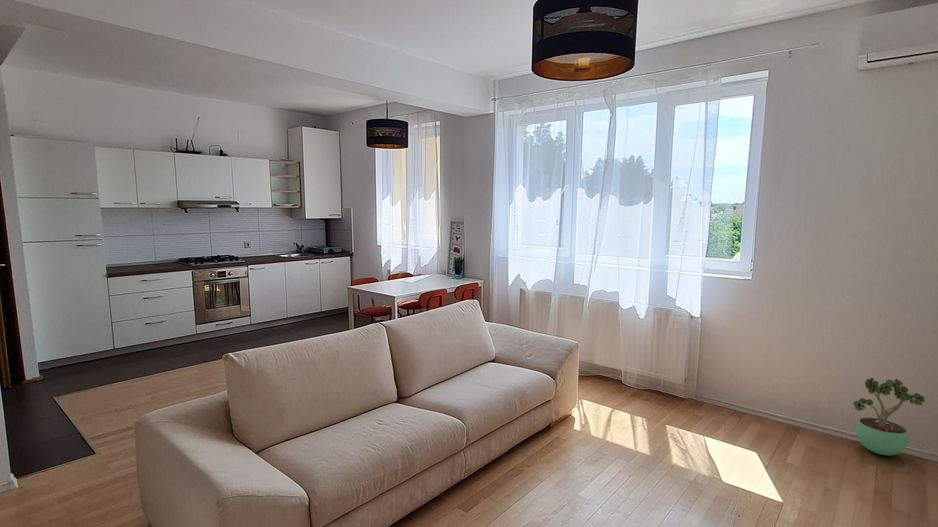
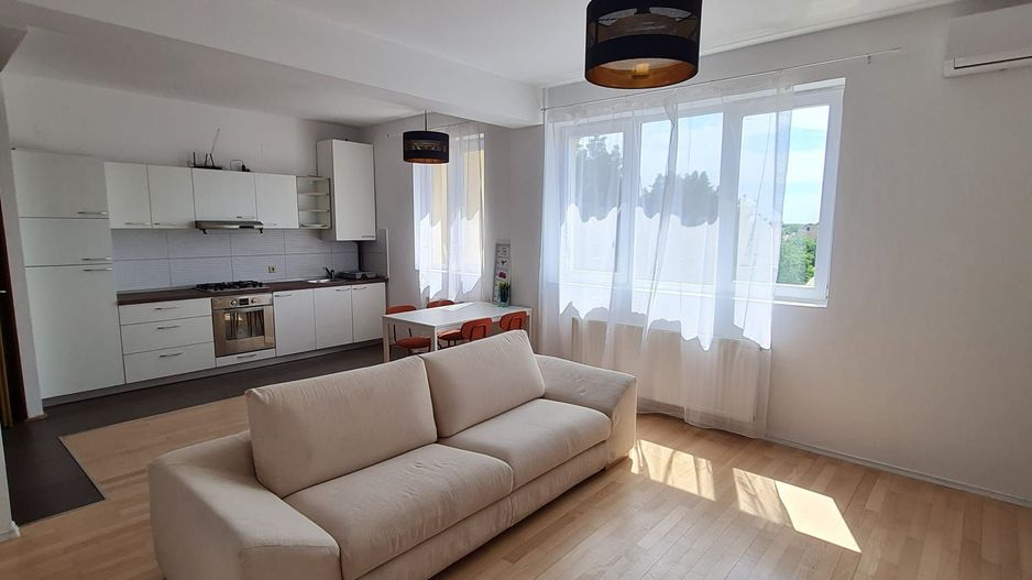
- potted plant [852,377,926,456]
